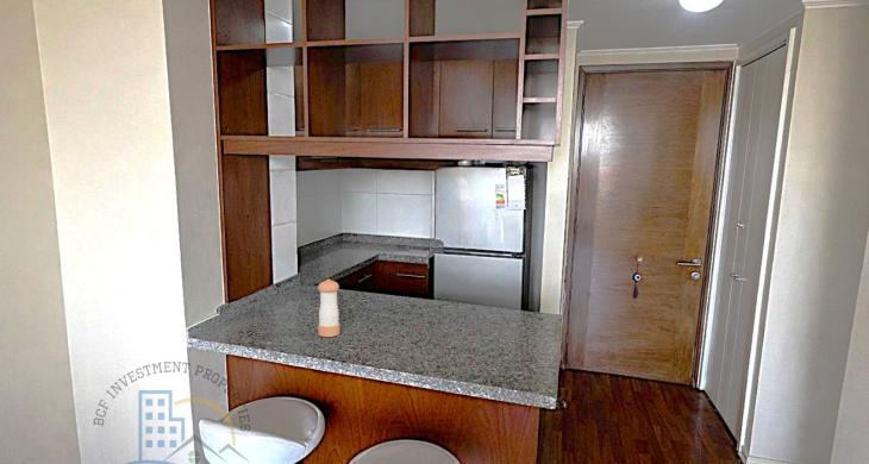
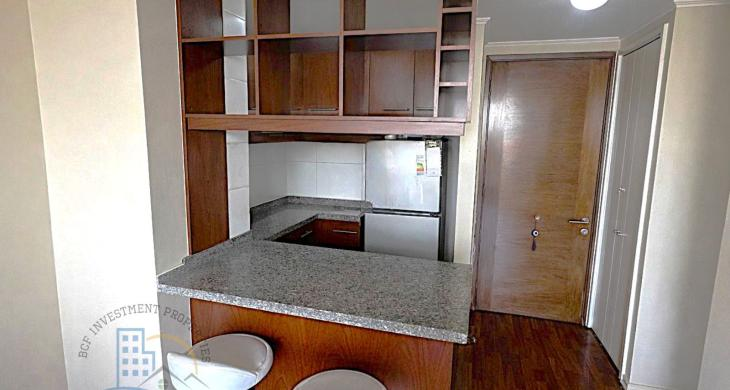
- pepper shaker [317,278,340,338]
